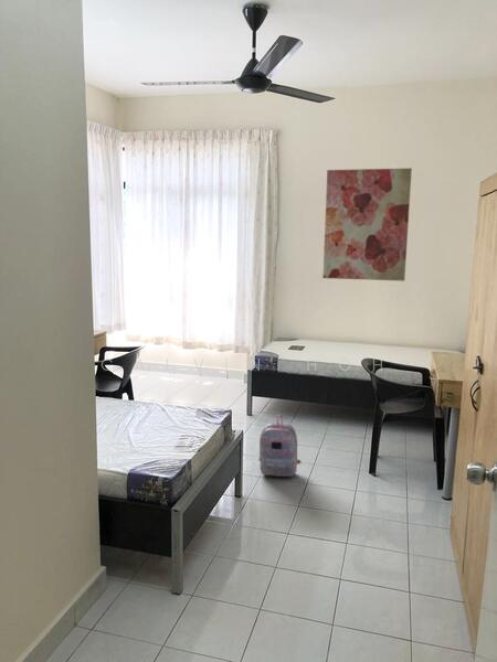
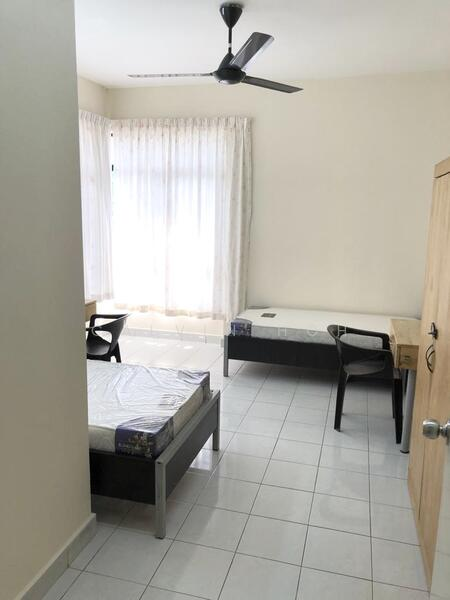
- backpack [257,414,302,478]
- wall art [321,167,413,282]
